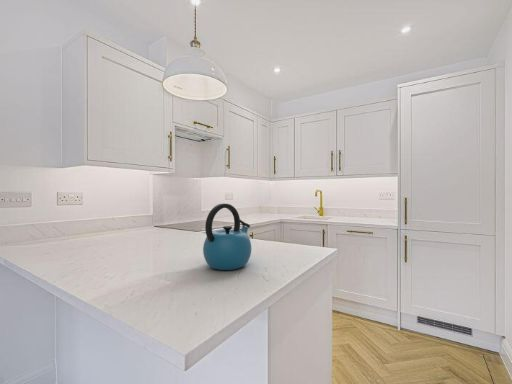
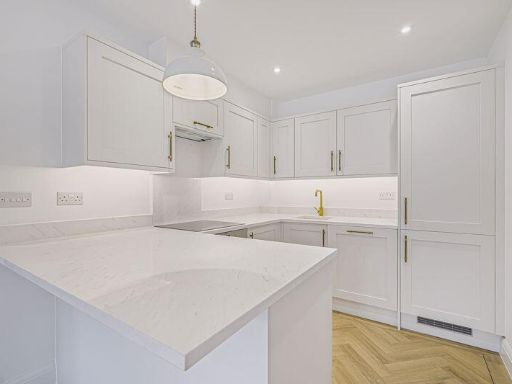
- kettle [202,203,252,271]
